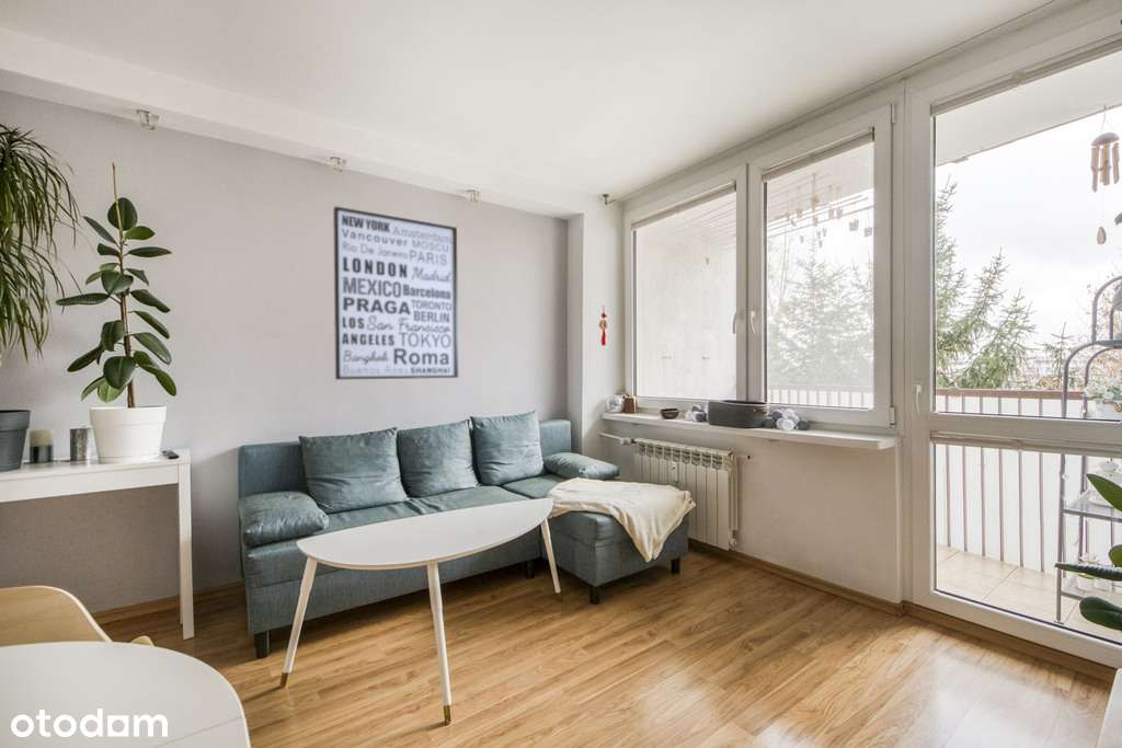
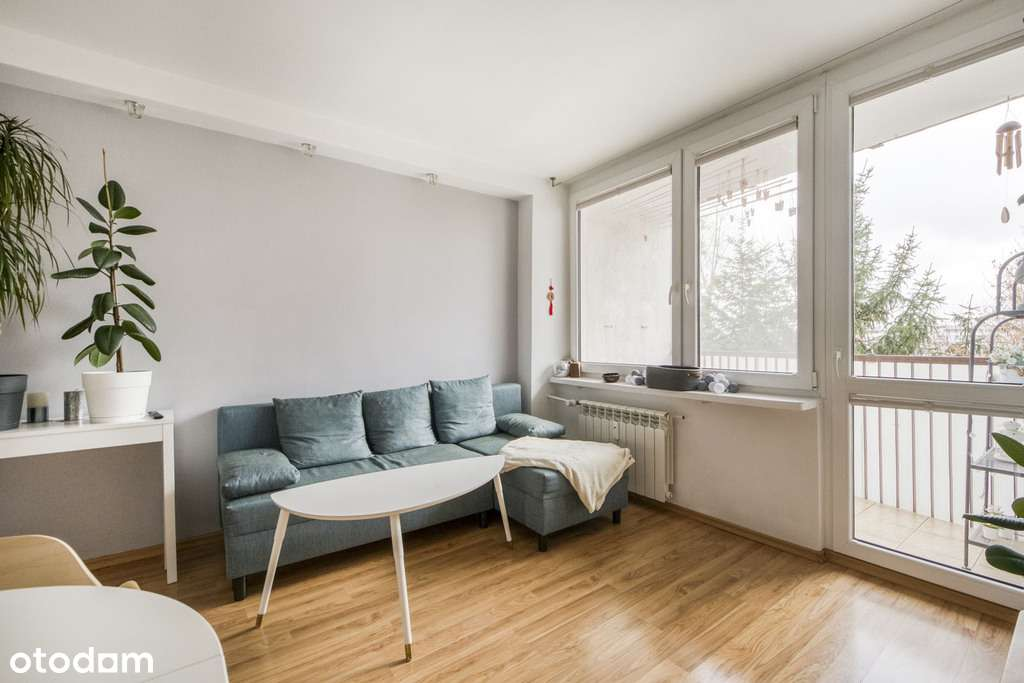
- wall art [332,206,459,381]
